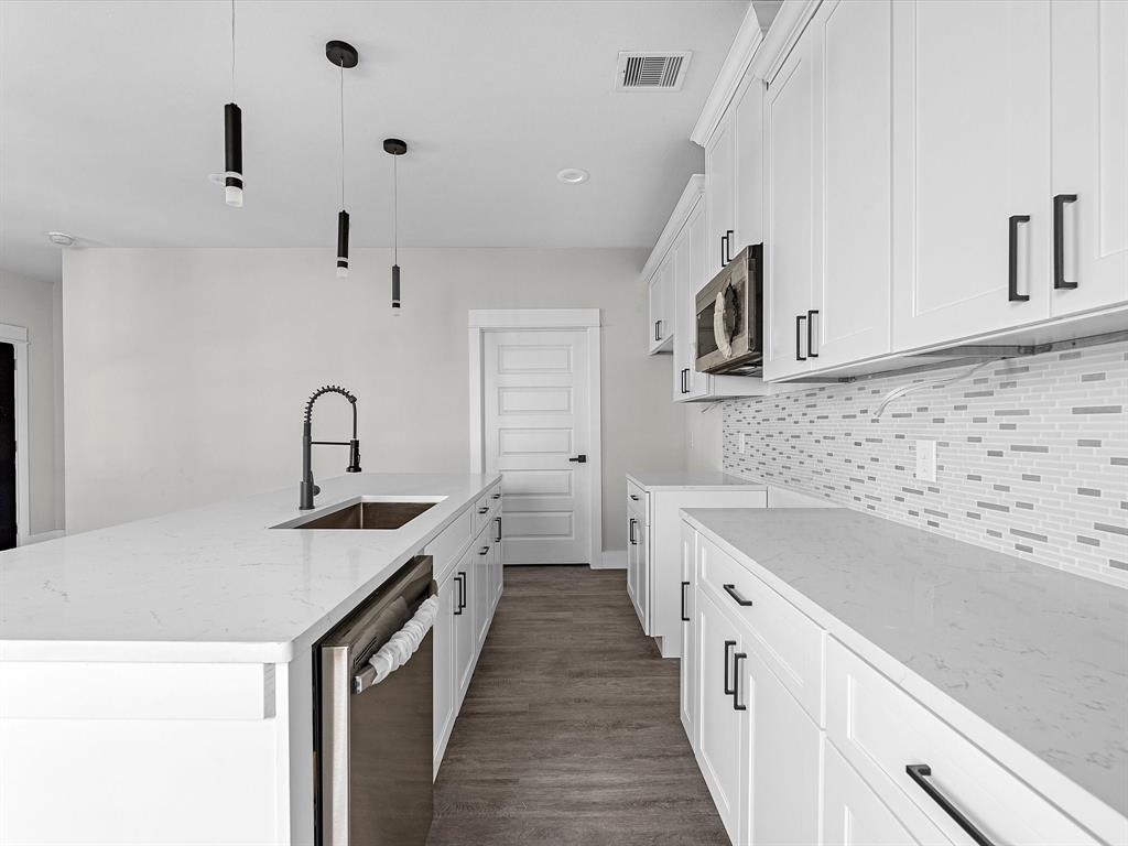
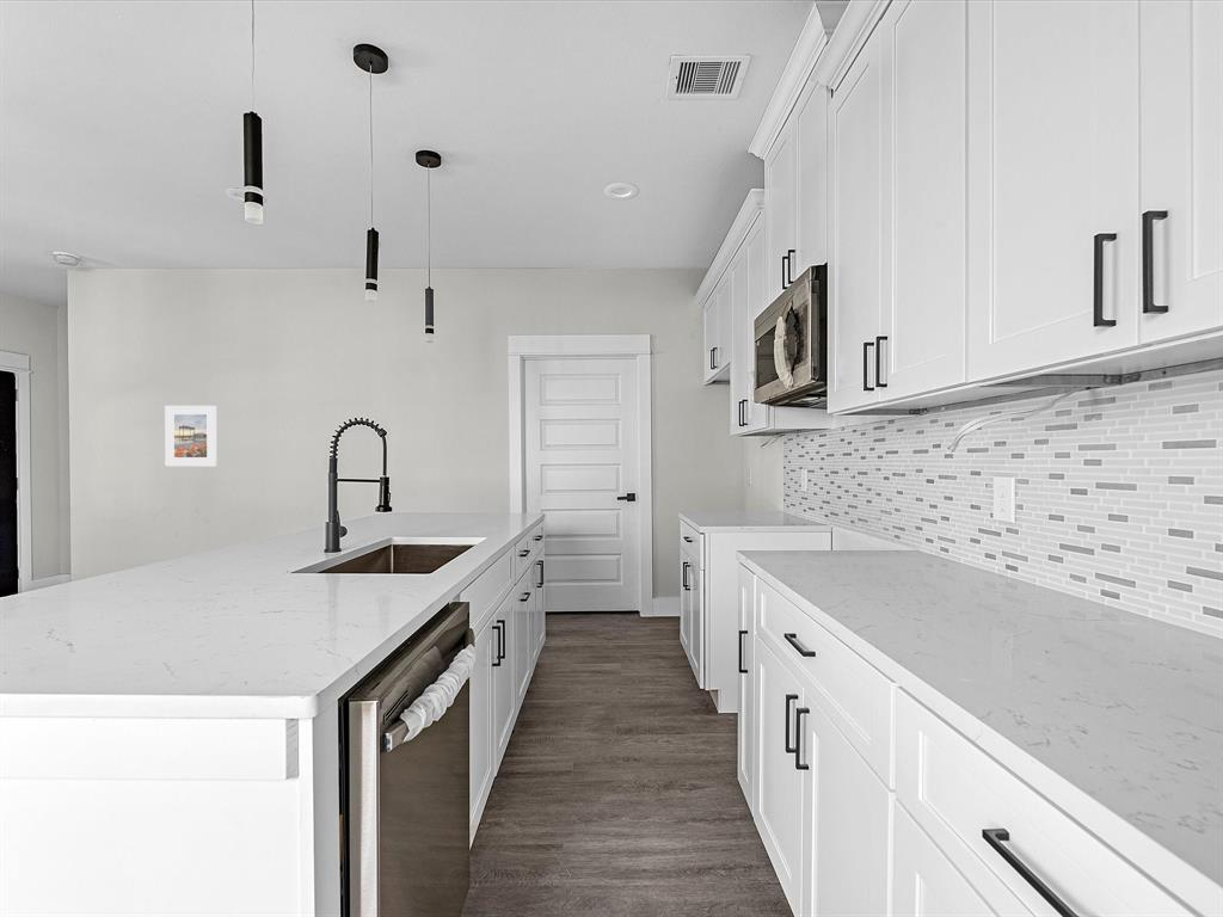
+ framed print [164,405,219,467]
